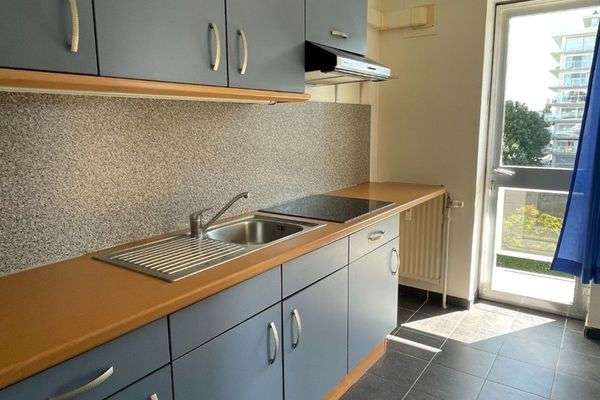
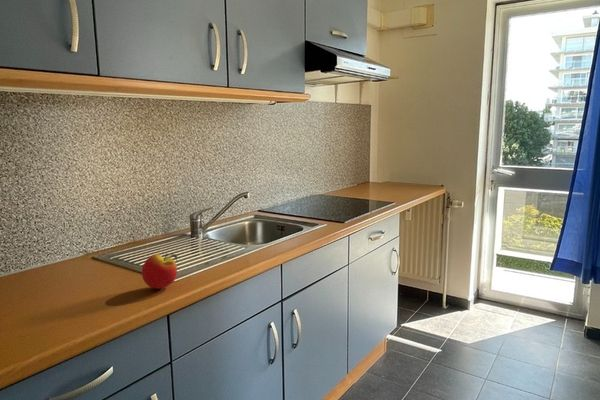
+ apple [141,253,178,290]
